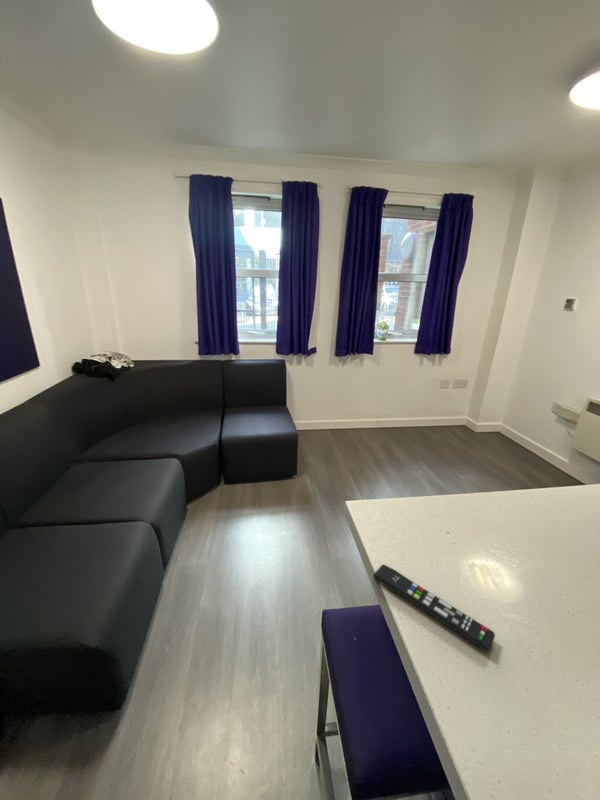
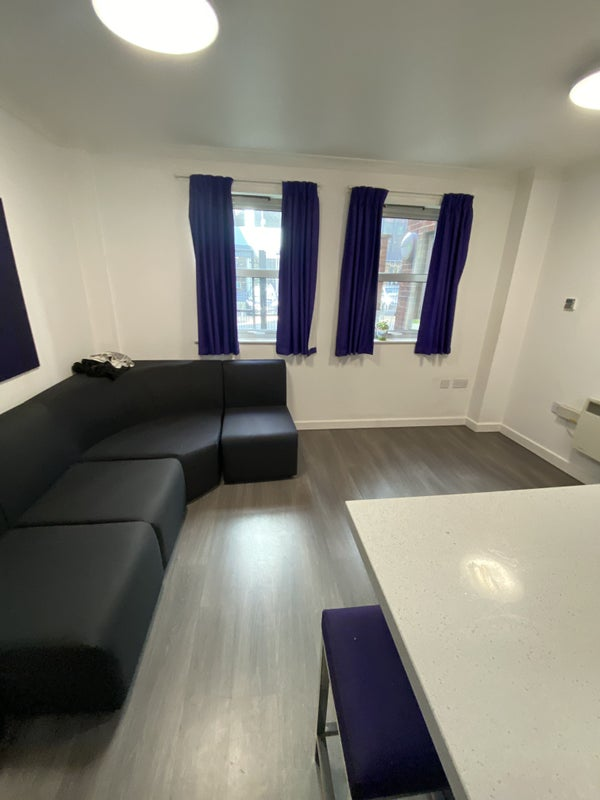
- remote control [372,564,496,653]
